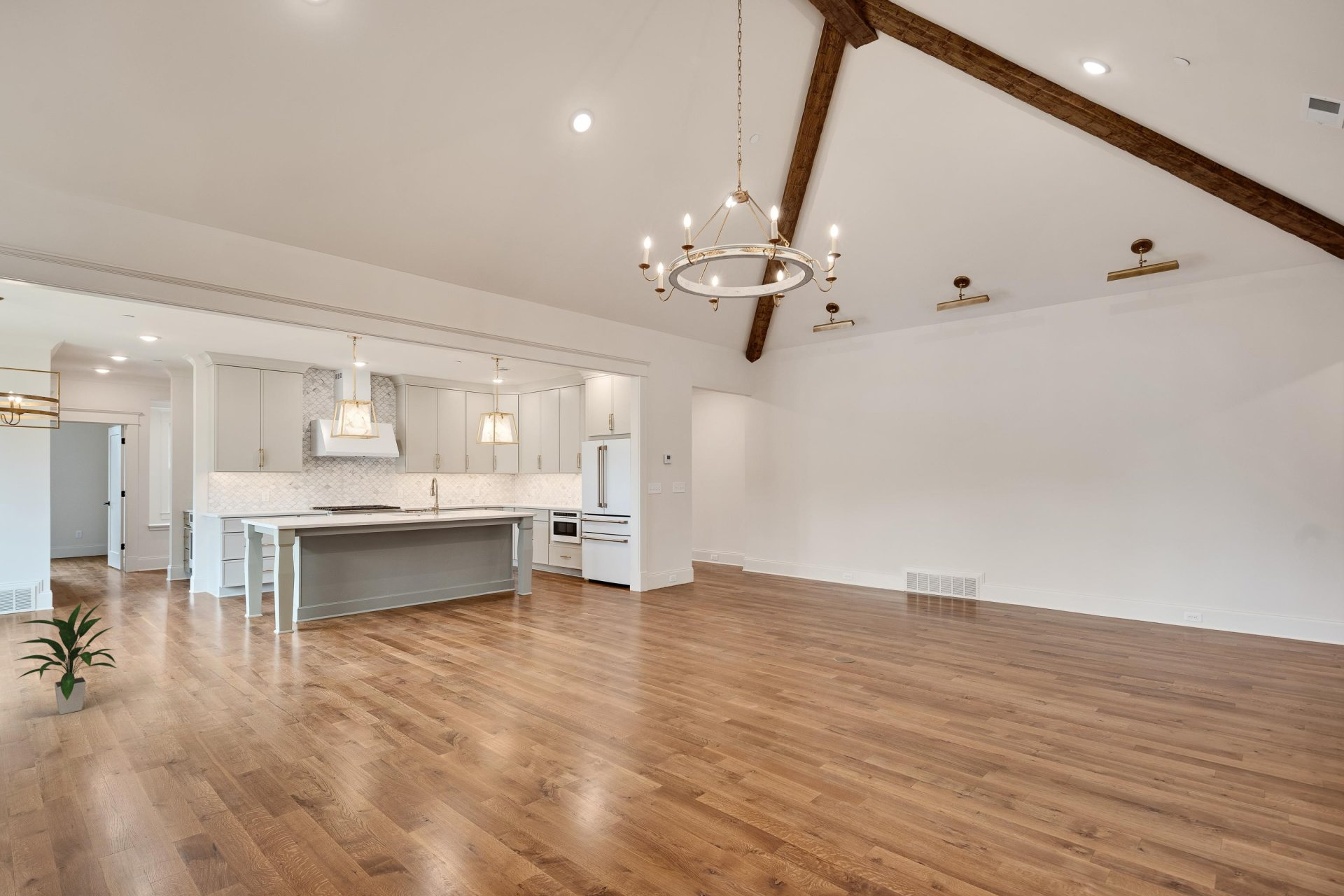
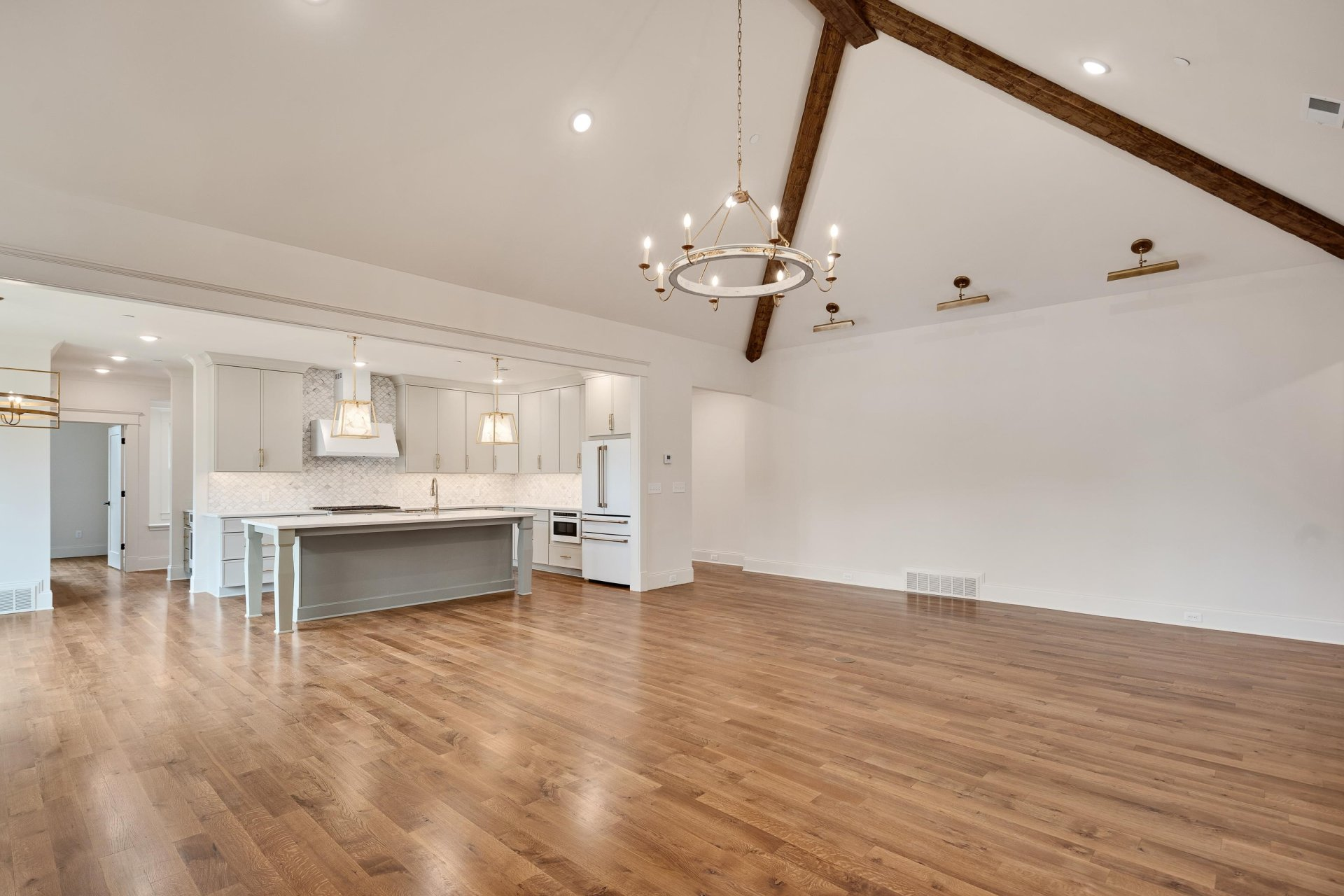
- indoor plant [14,601,118,715]
